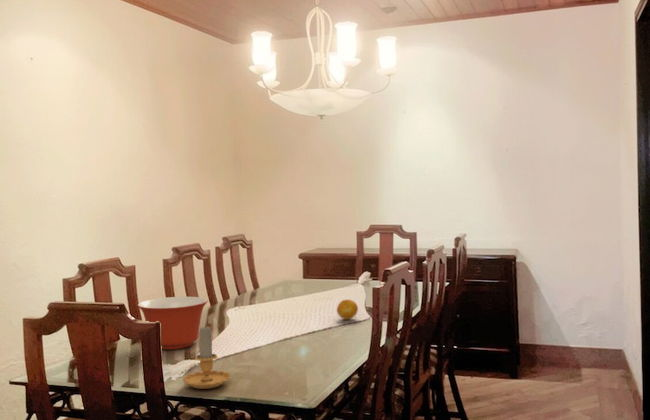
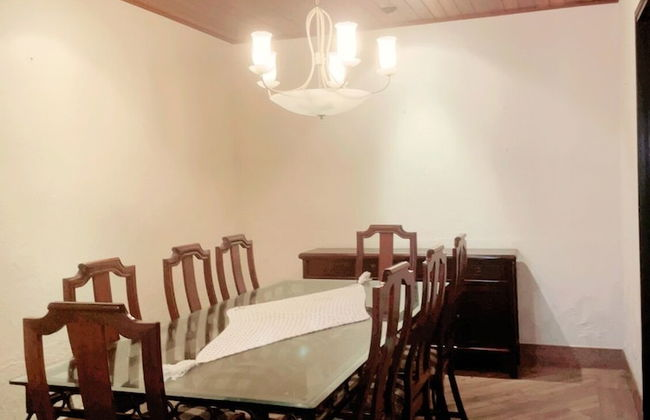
- candle [182,324,232,390]
- fruit [336,298,359,320]
- mixing bowl [136,296,209,350]
